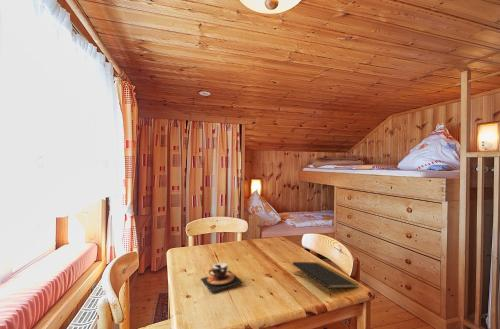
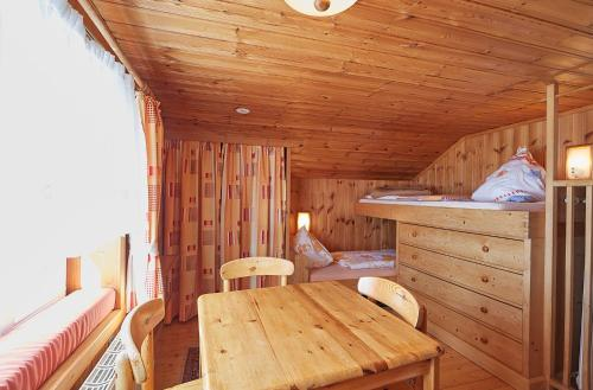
- notepad [292,261,359,298]
- teacup [200,262,244,293]
